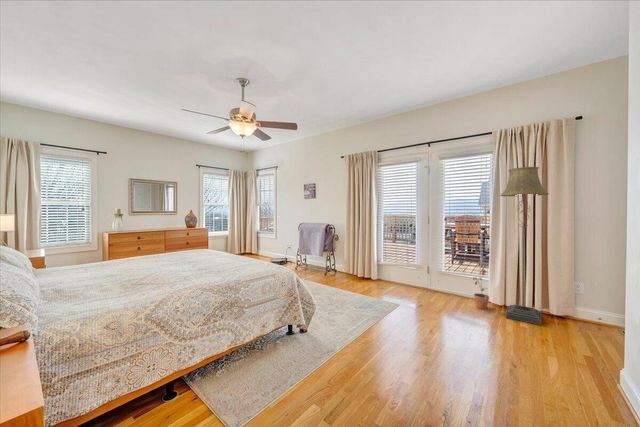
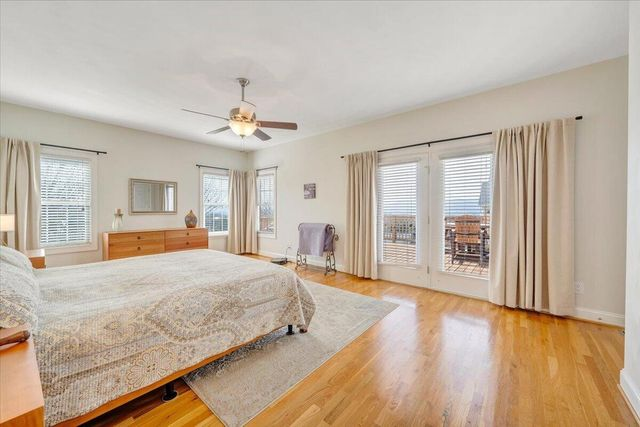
- potted plant [472,268,490,310]
- floor lamp [499,166,550,326]
